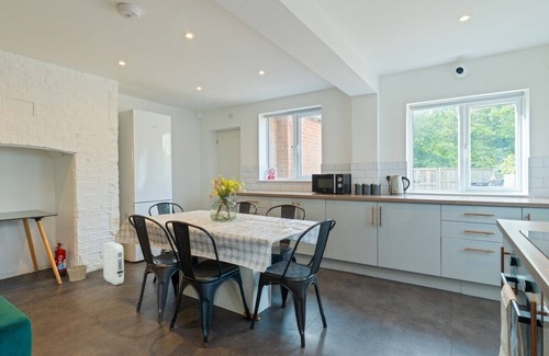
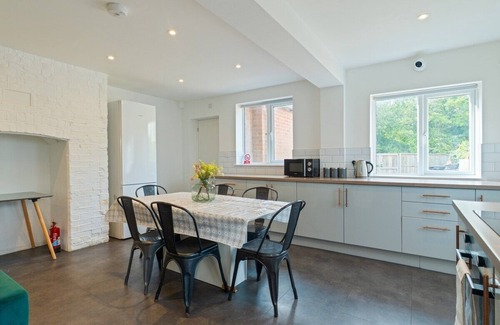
- basket [66,253,89,283]
- air purifier [102,241,125,286]
